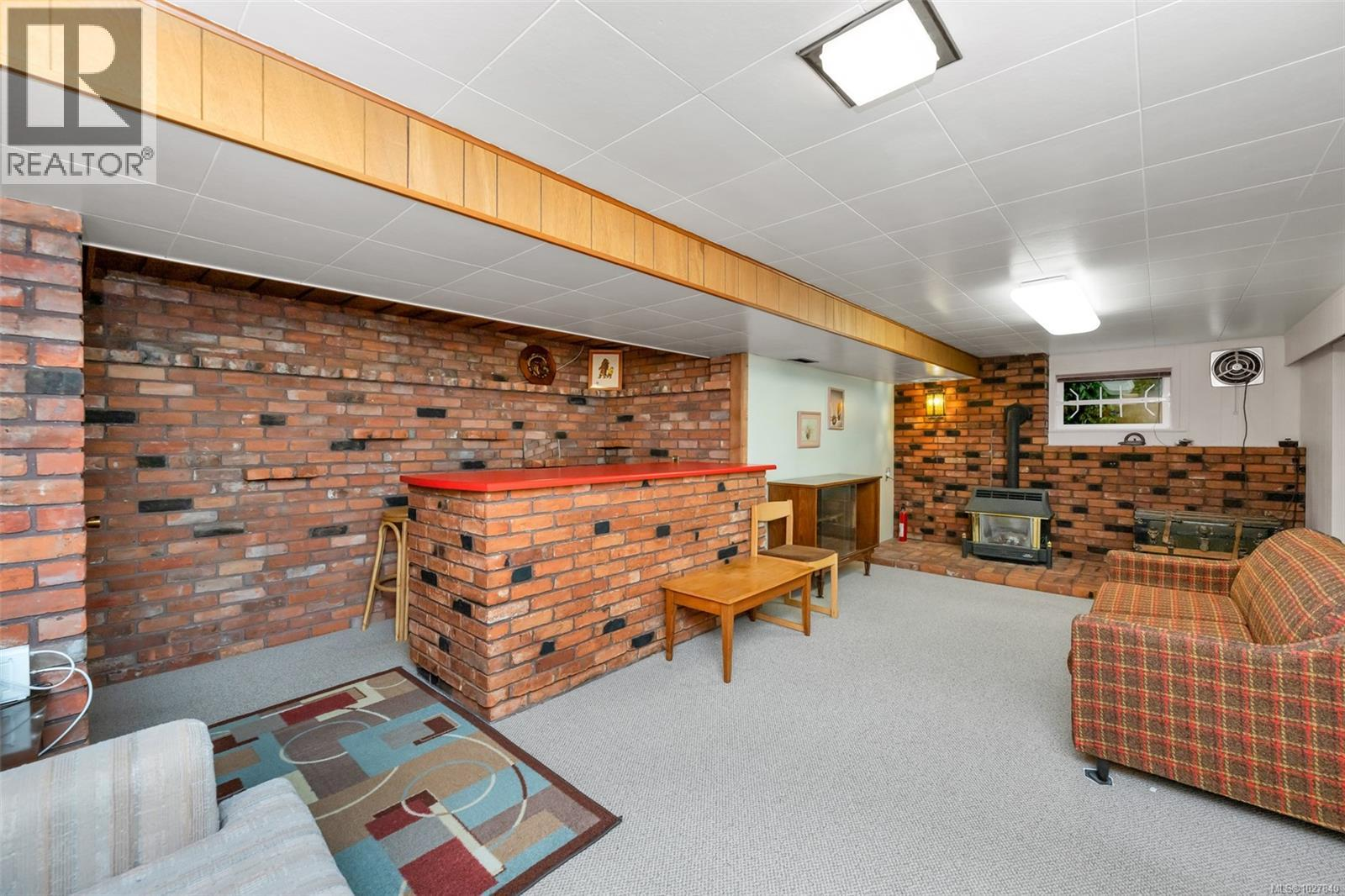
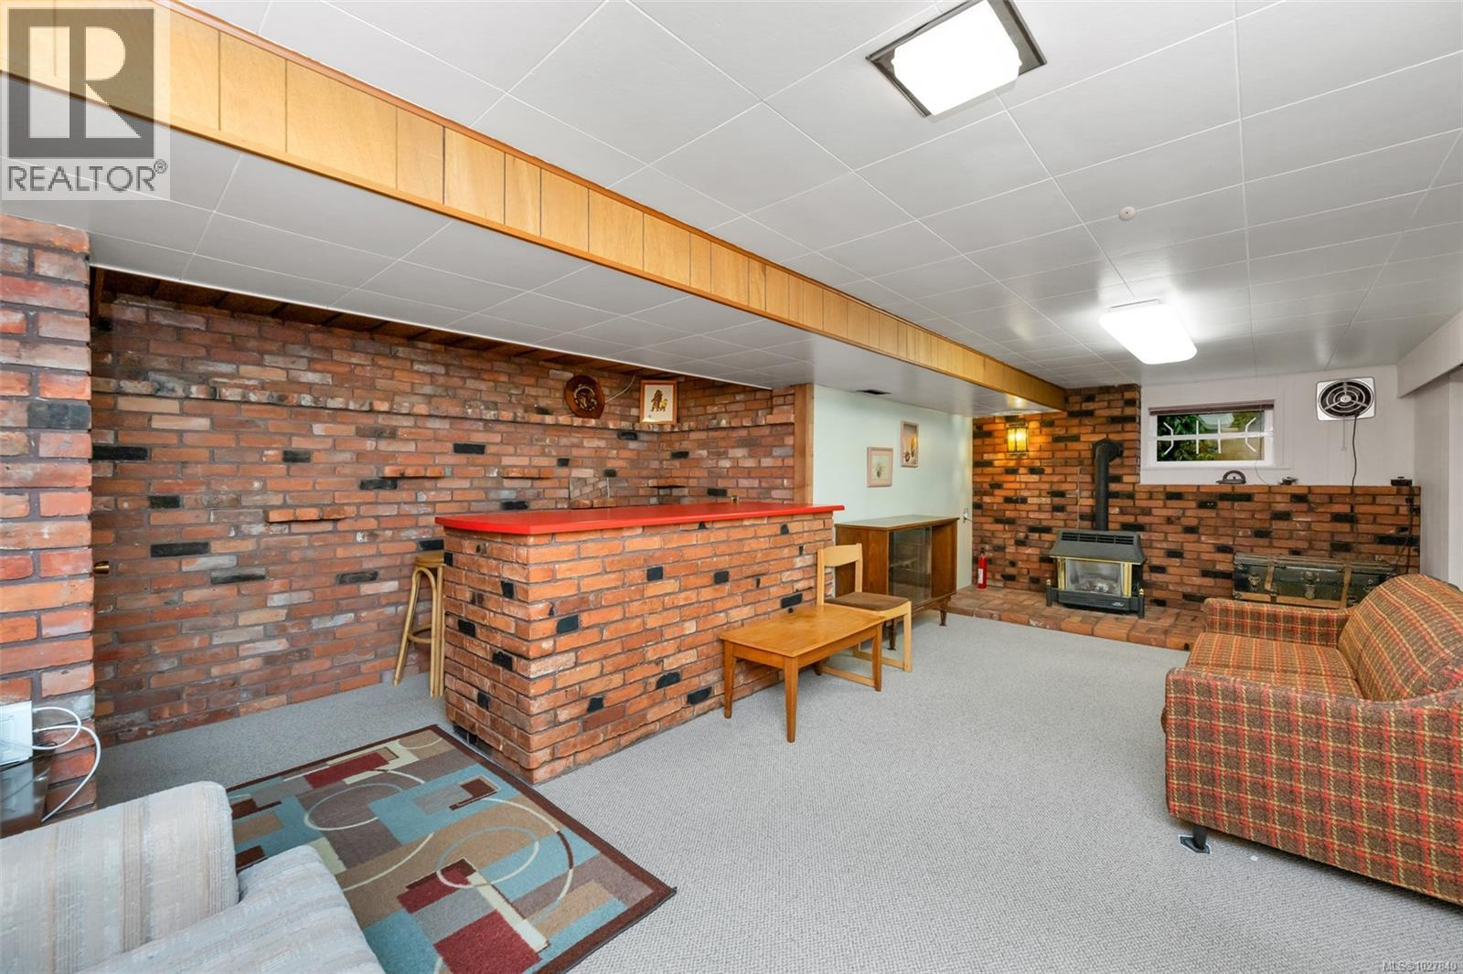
+ smoke detector [1118,205,1137,222]
